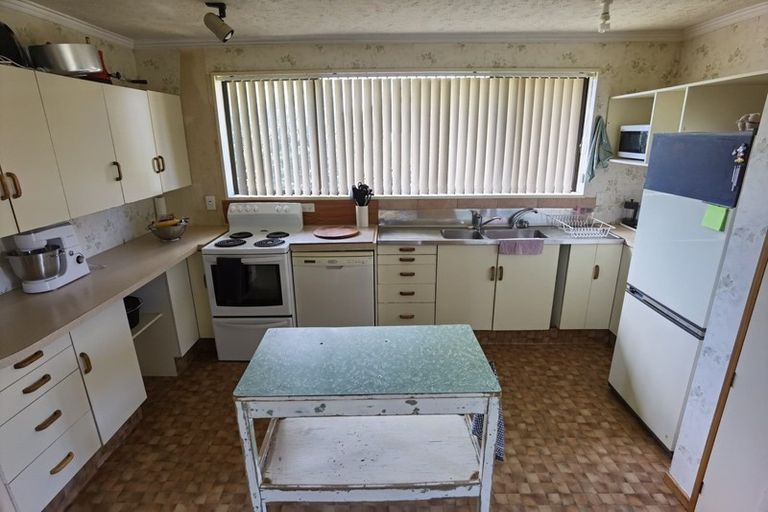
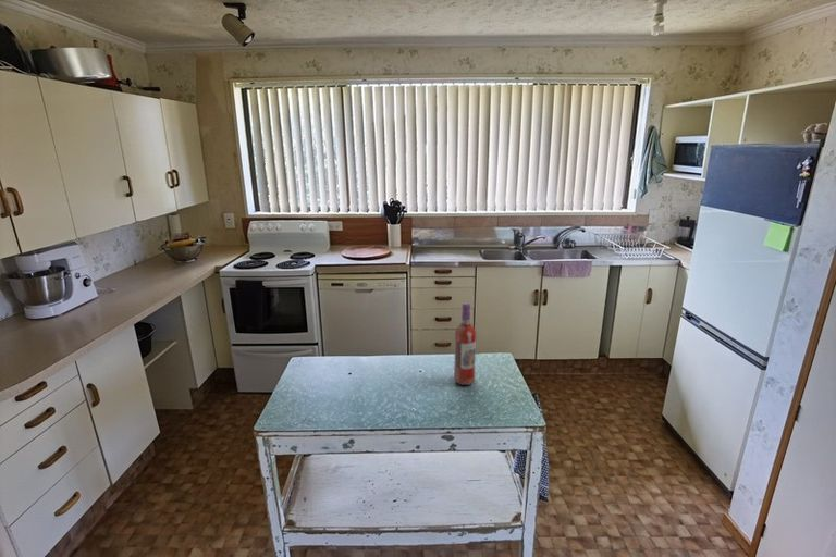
+ wine bottle [453,301,477,386]
